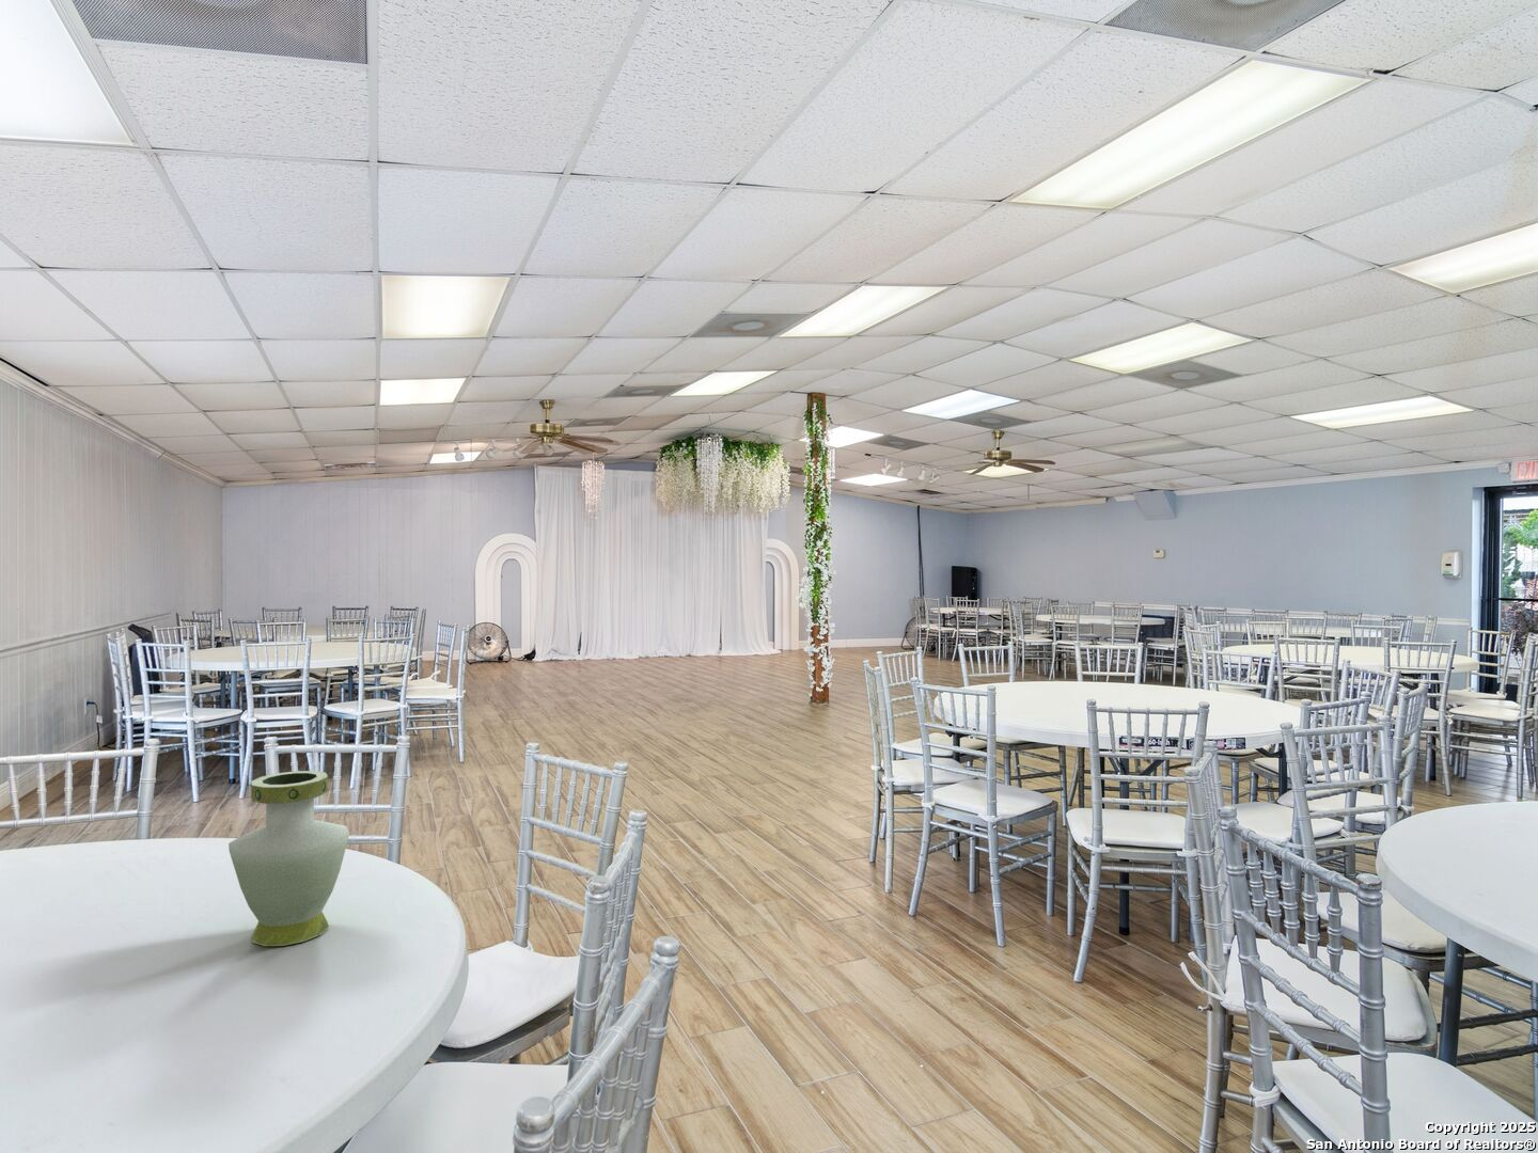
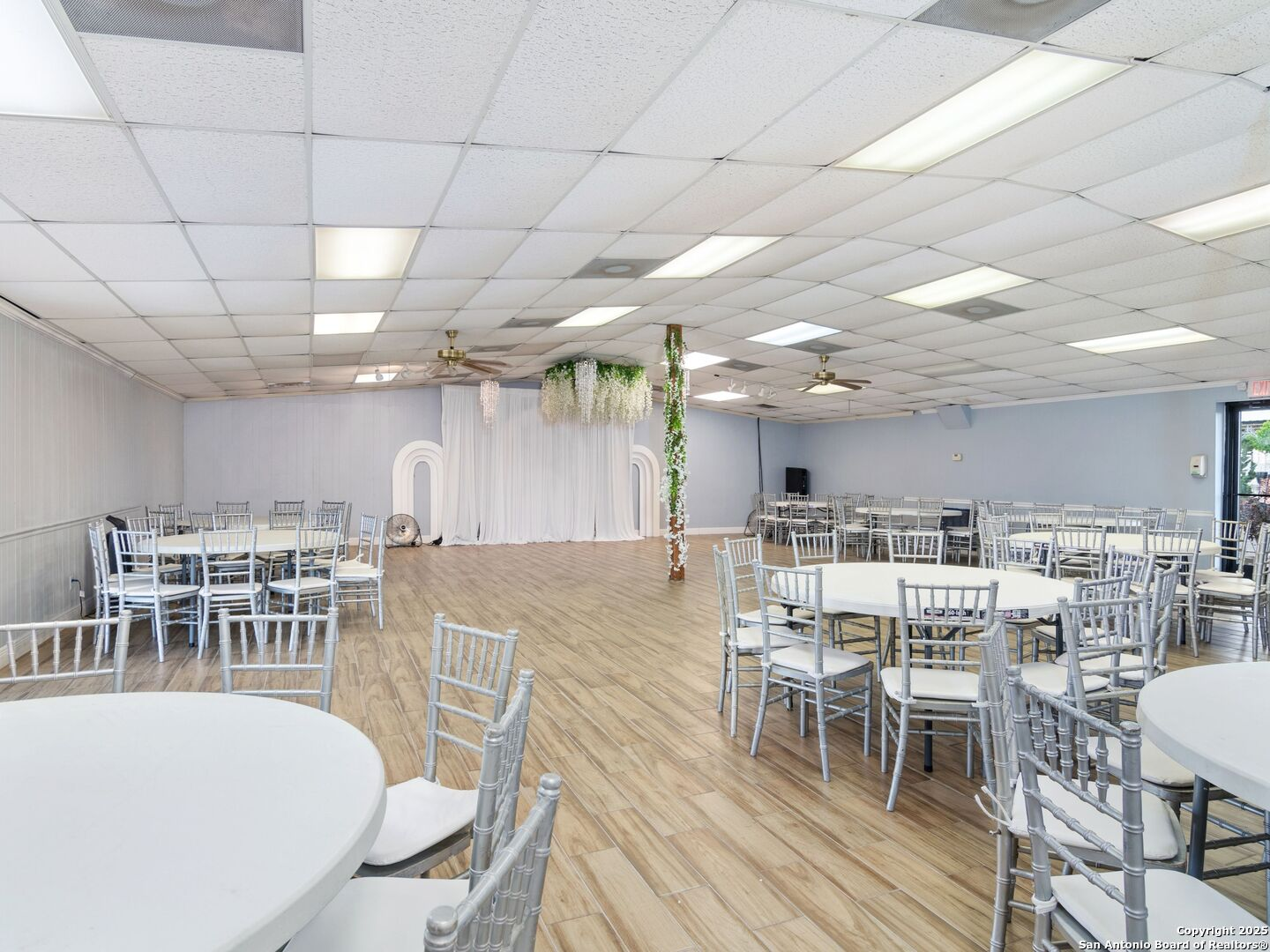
- vase [228,770,350,947]
